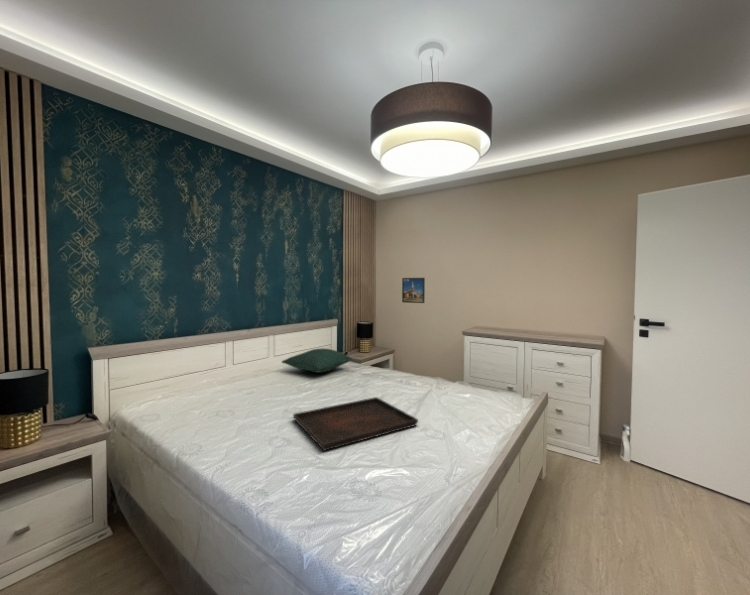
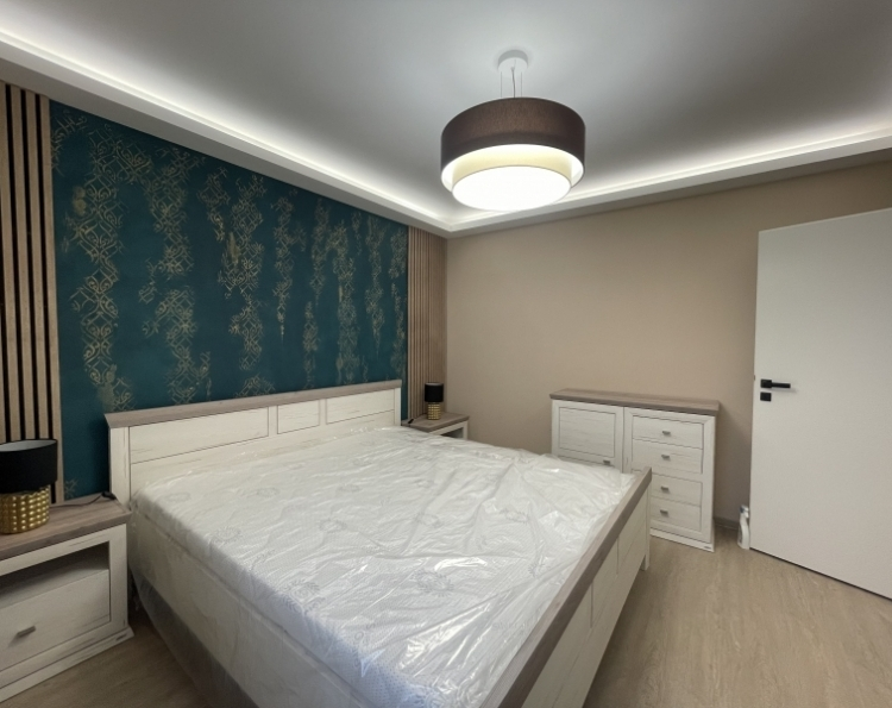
- serving tray [292,396,419,452]
- pillow [281,348,353,374]
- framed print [401,277,426,304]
